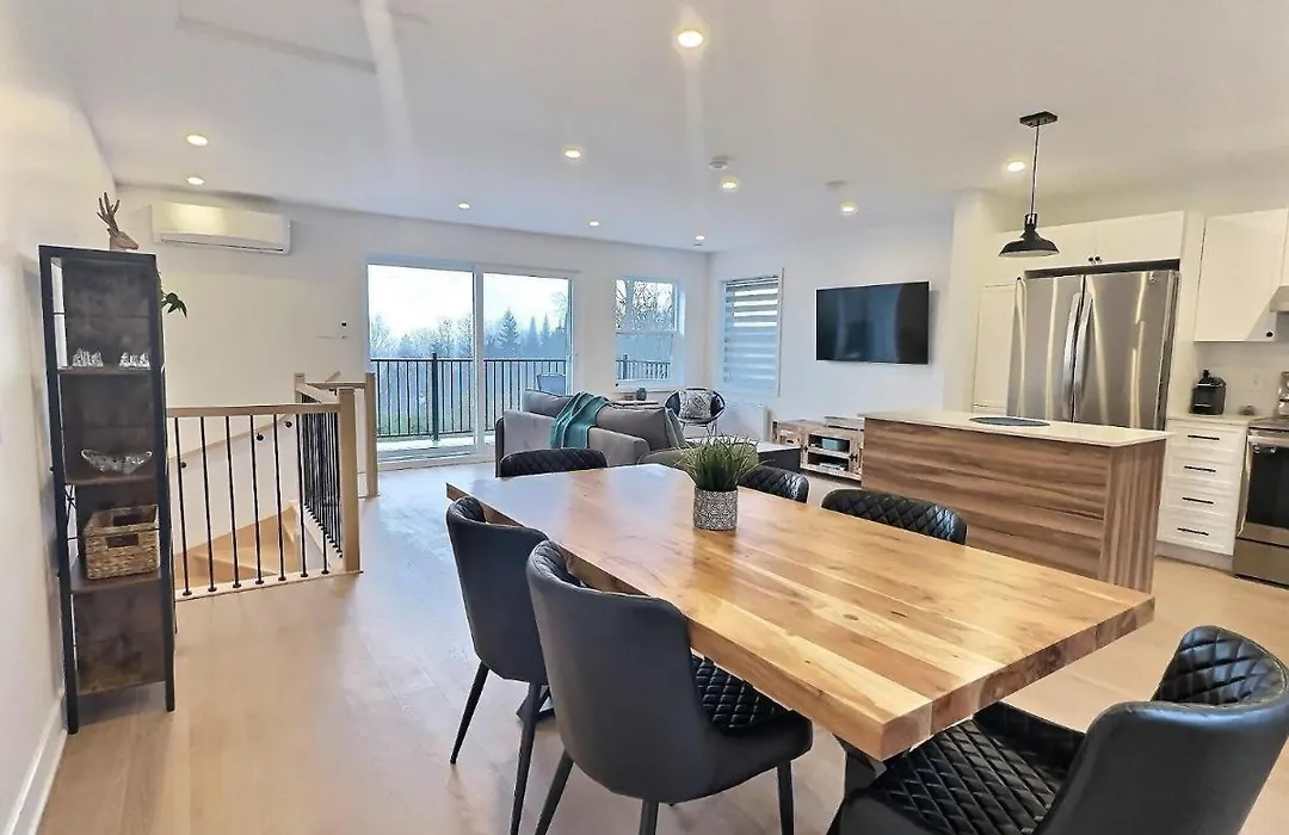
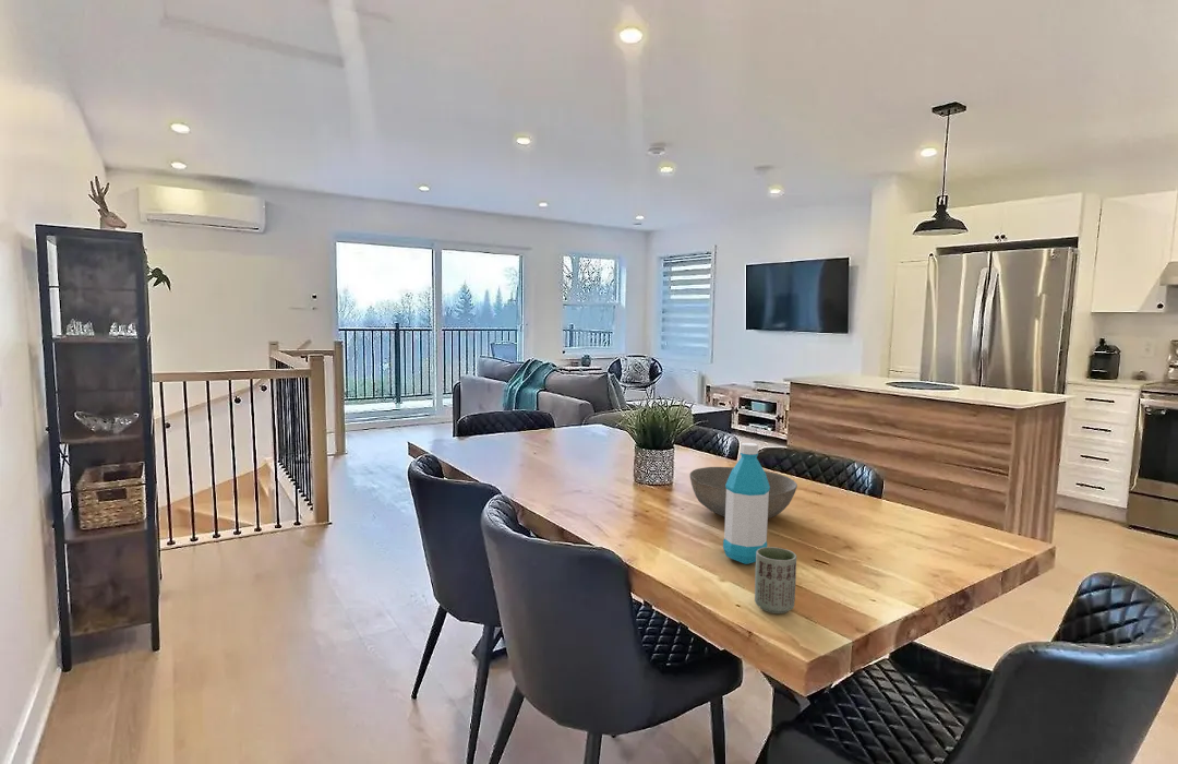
+ water bottle [722,442,770,565]
+ cup [754,546,797,614]
+ bowl [688,466,798,520]
